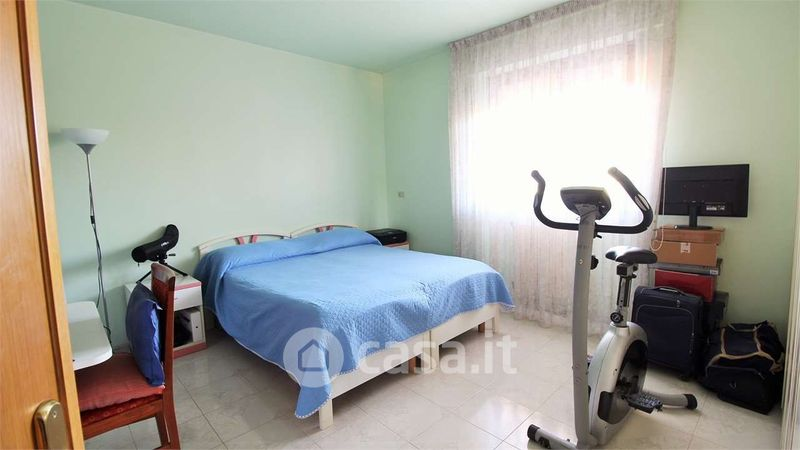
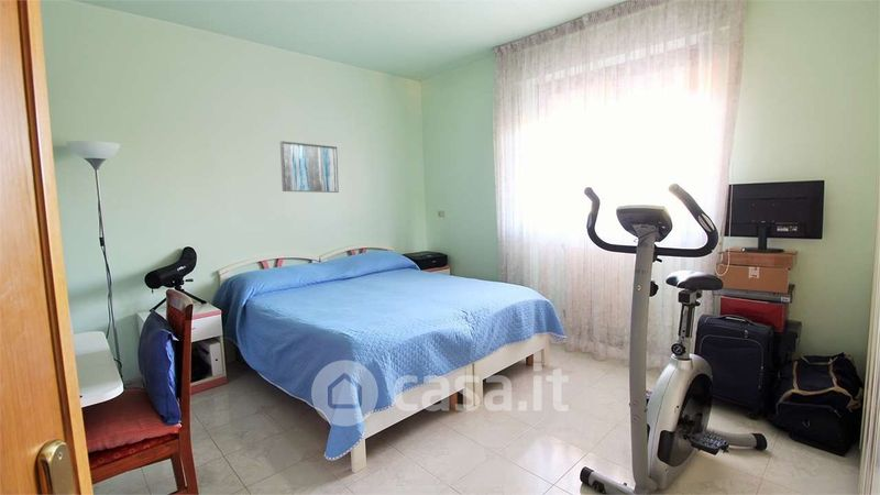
+ wall art [279,140,340,194]
